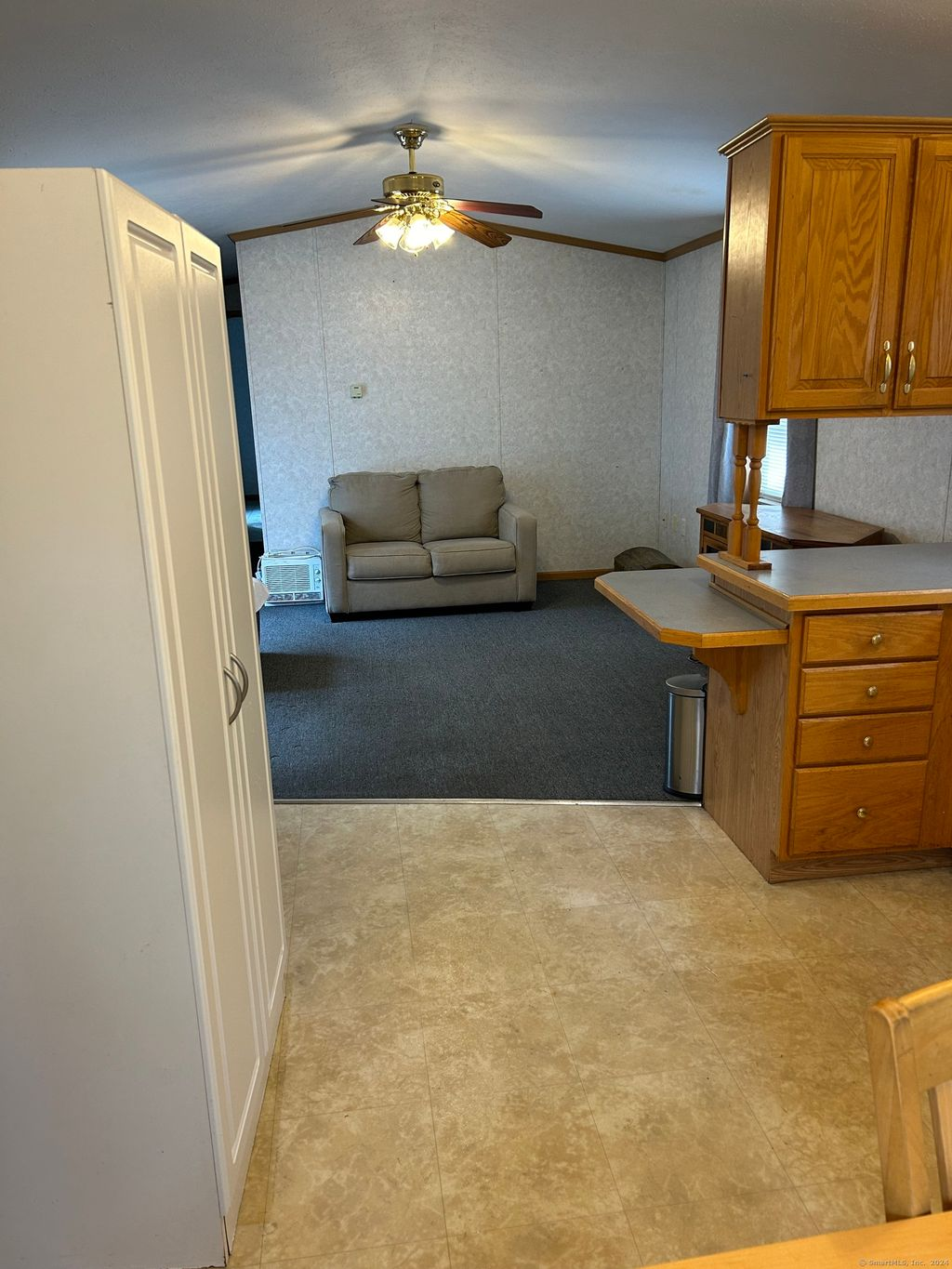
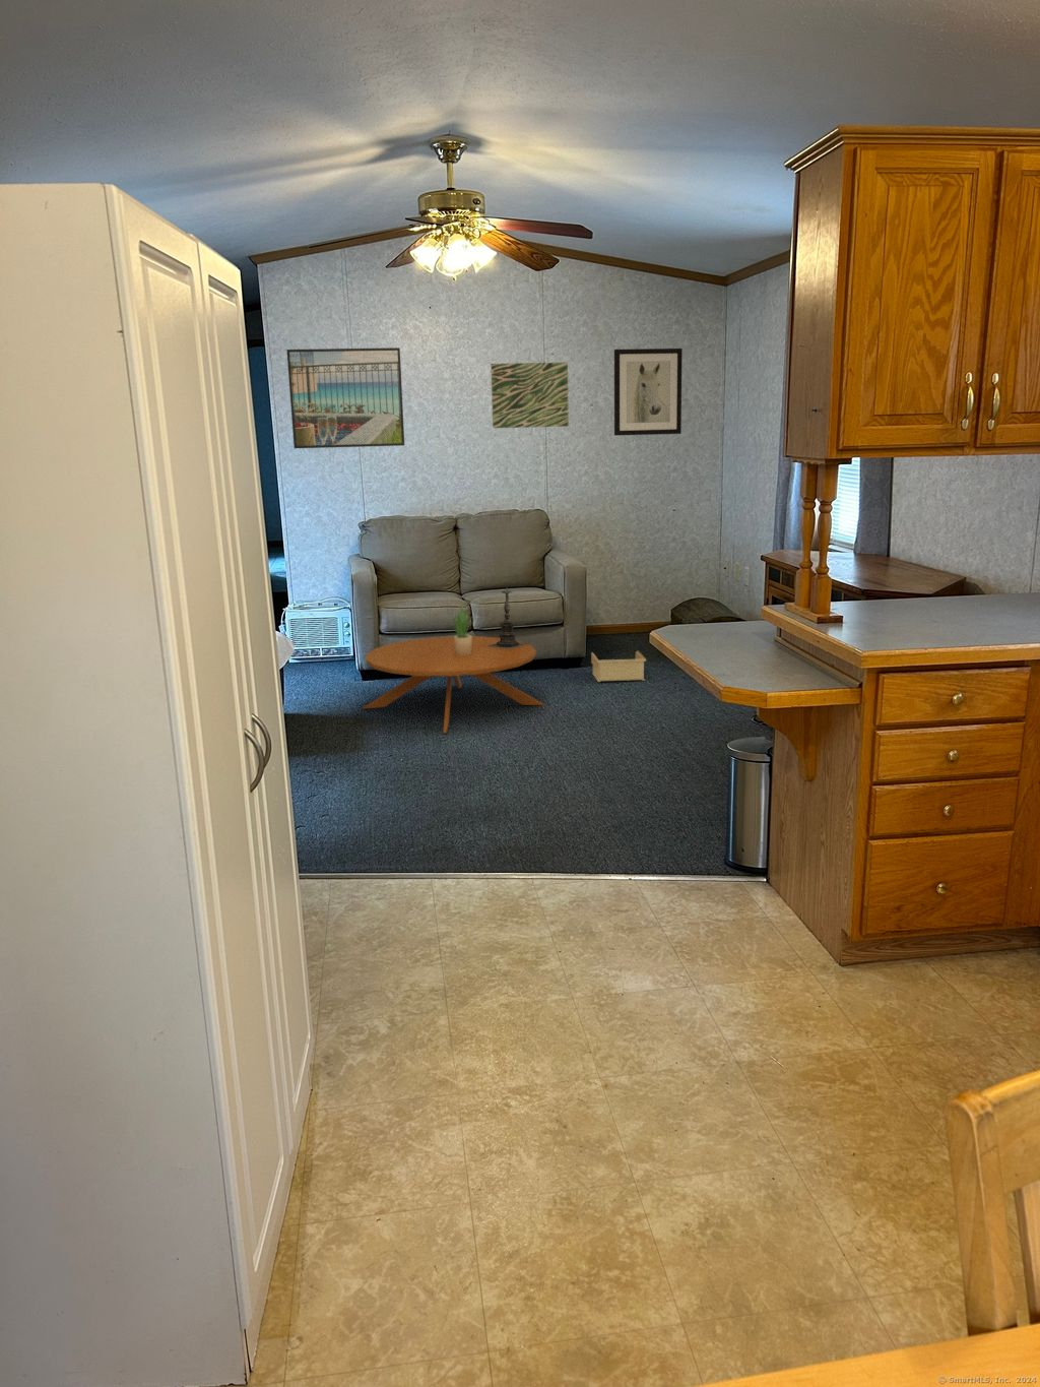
+ potted plant [451,601,473,657]
+ candle holder [486,588,529,649]
+ wall art [489,362,570,428]
+ coffee table [361,635,545,733]
+ storage bin [590,649,647,683]
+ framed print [285,346,405,449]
+ wall art [614,348,684,437]
